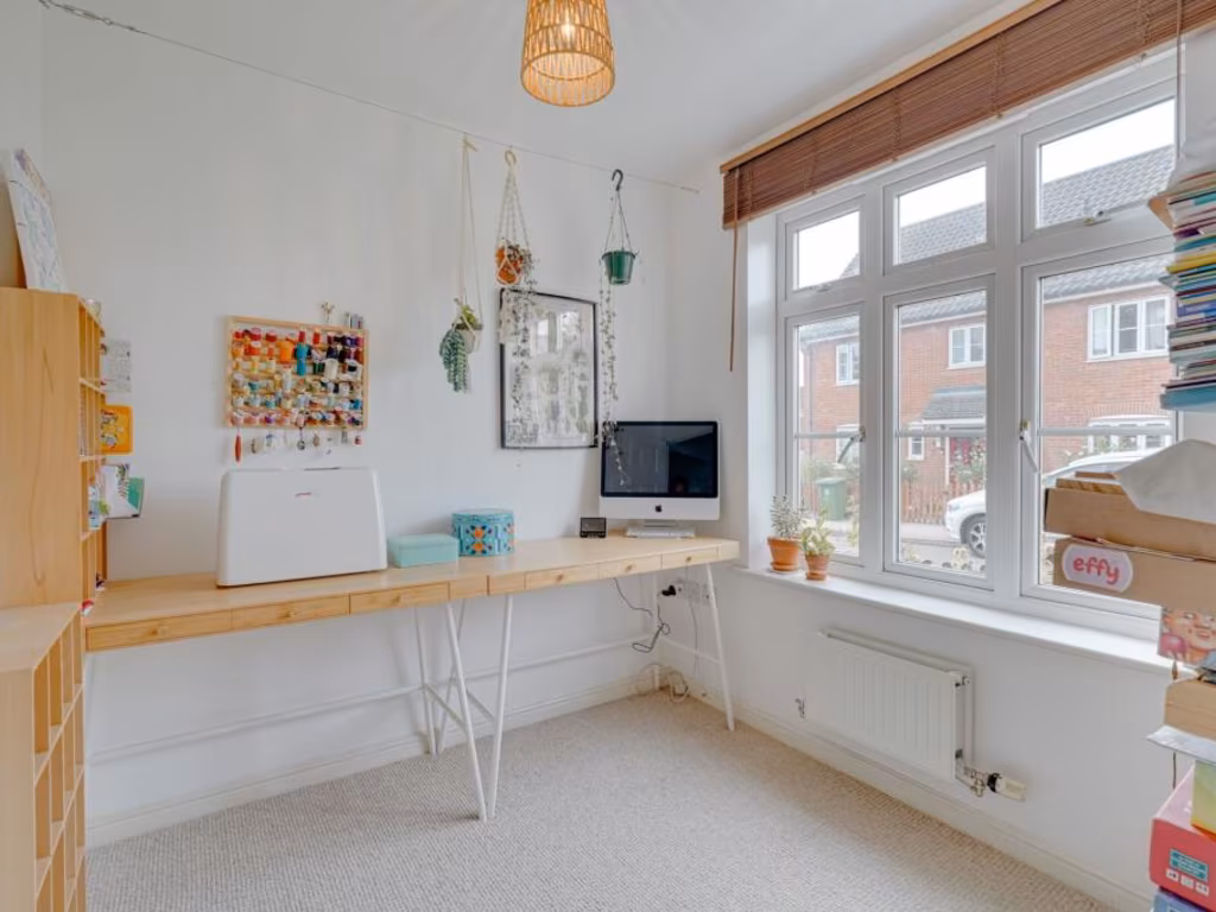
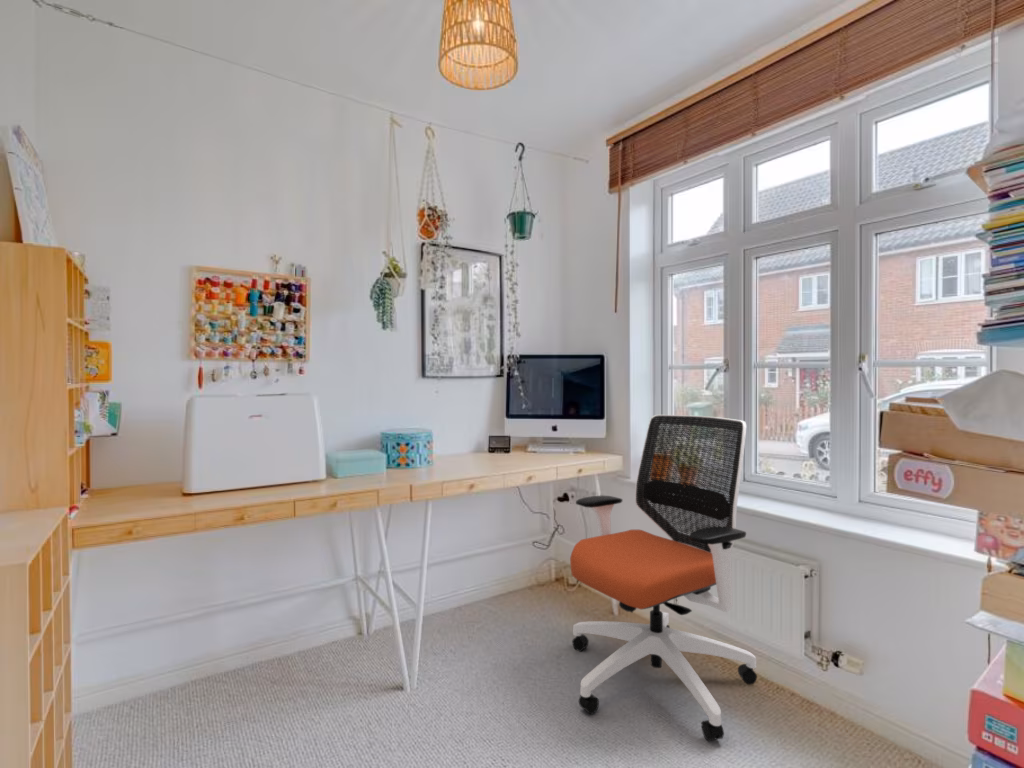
+ office chair [569,414,758,742]
